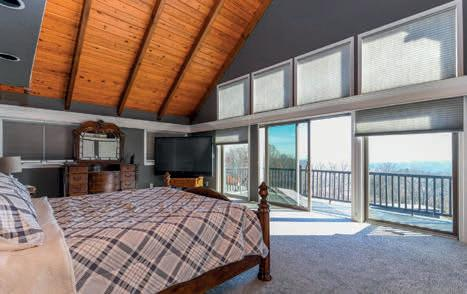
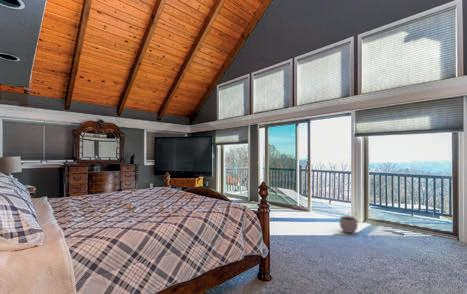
+ plant pot [339,212,359,234]
